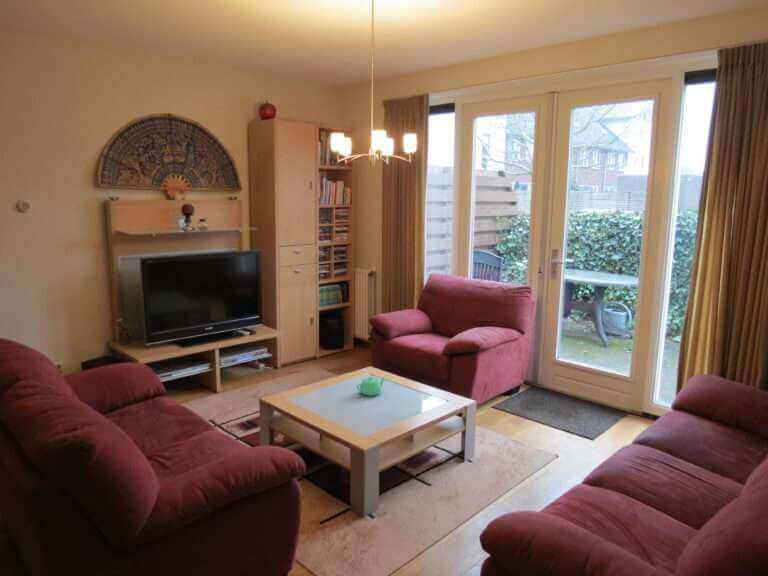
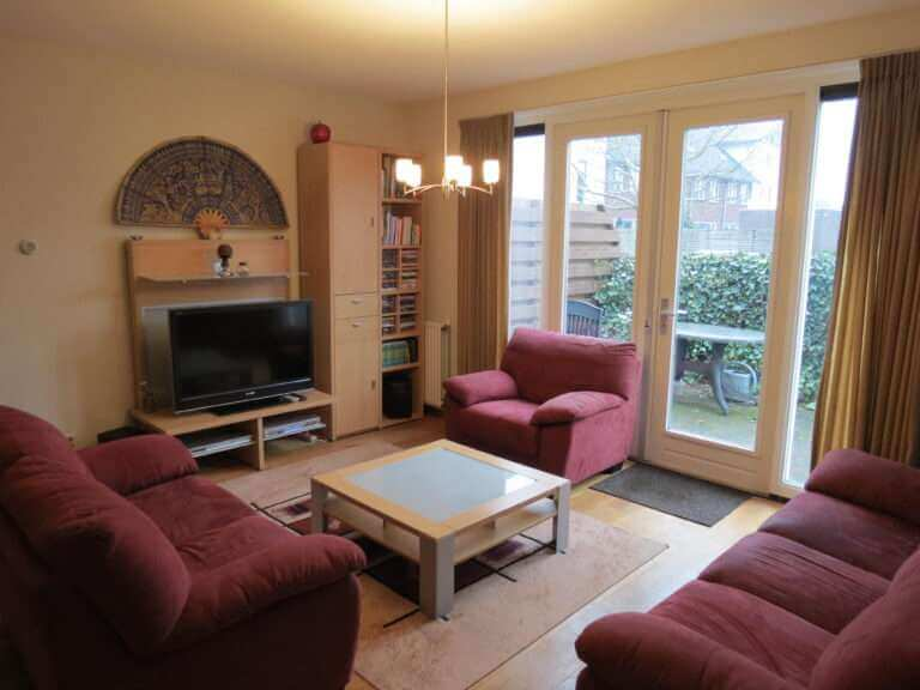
- teapot [356,376,387,397]
